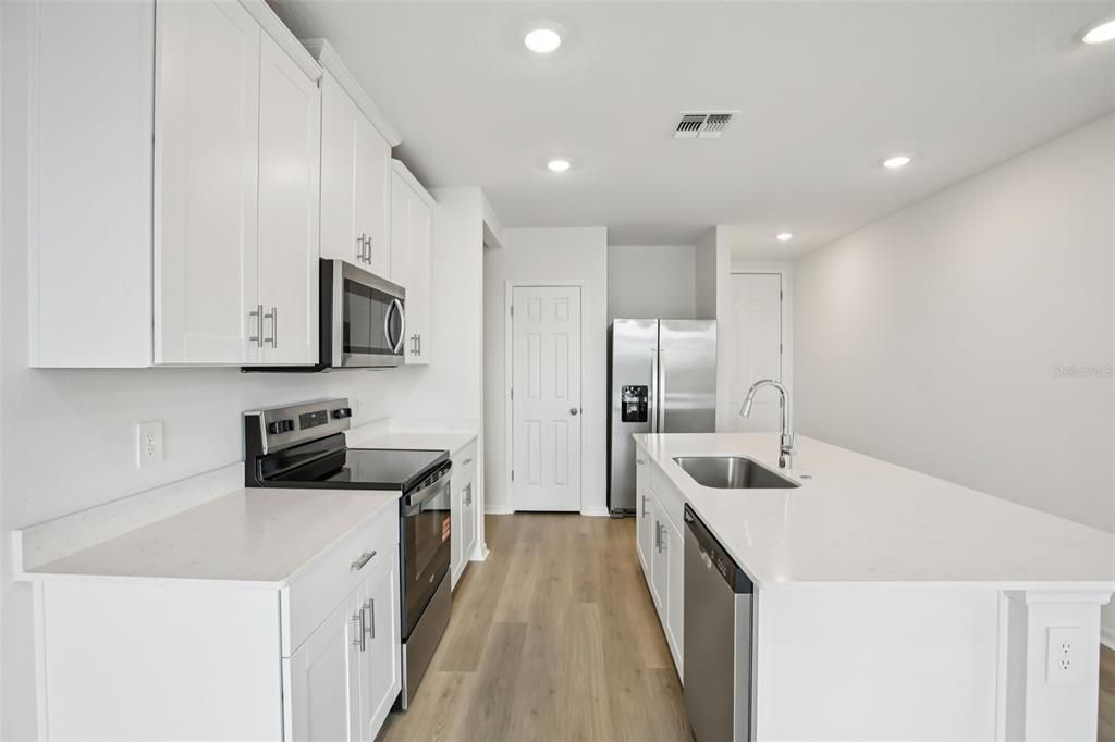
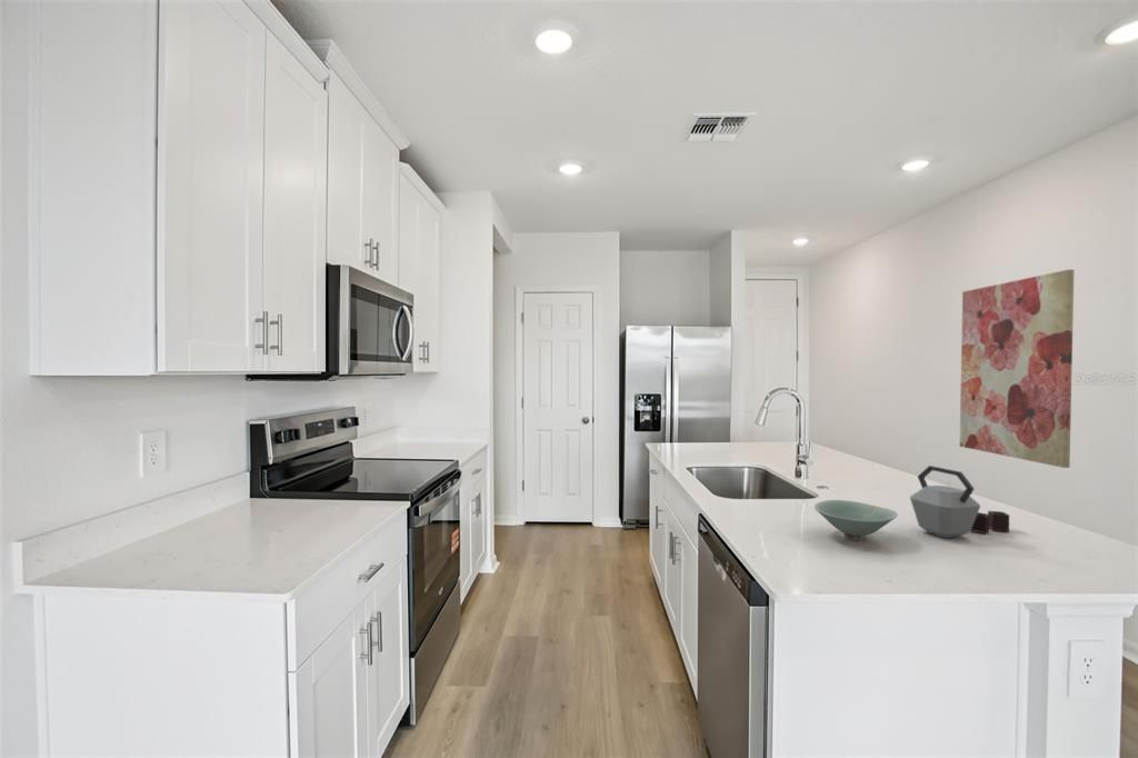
+ wall art [959,269,1076,469]
+ kettle [909,465,1010,539]
+ bowl [813,499,899,541]
